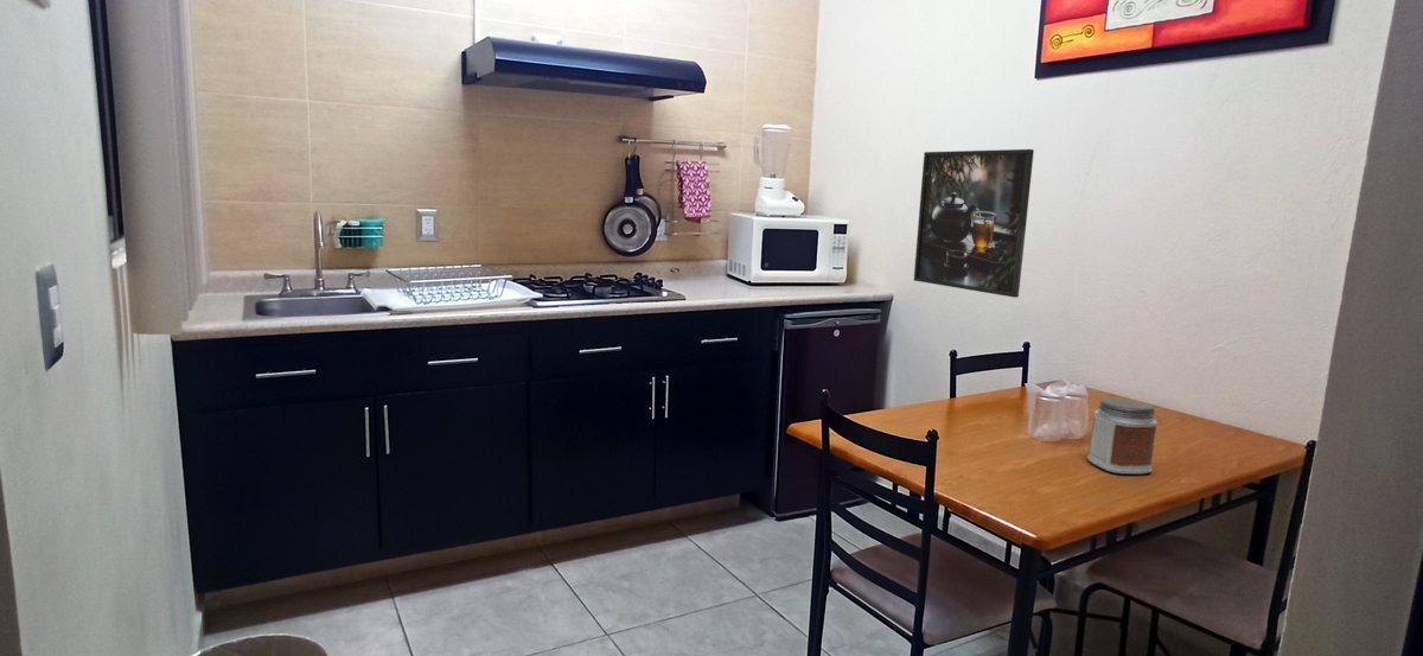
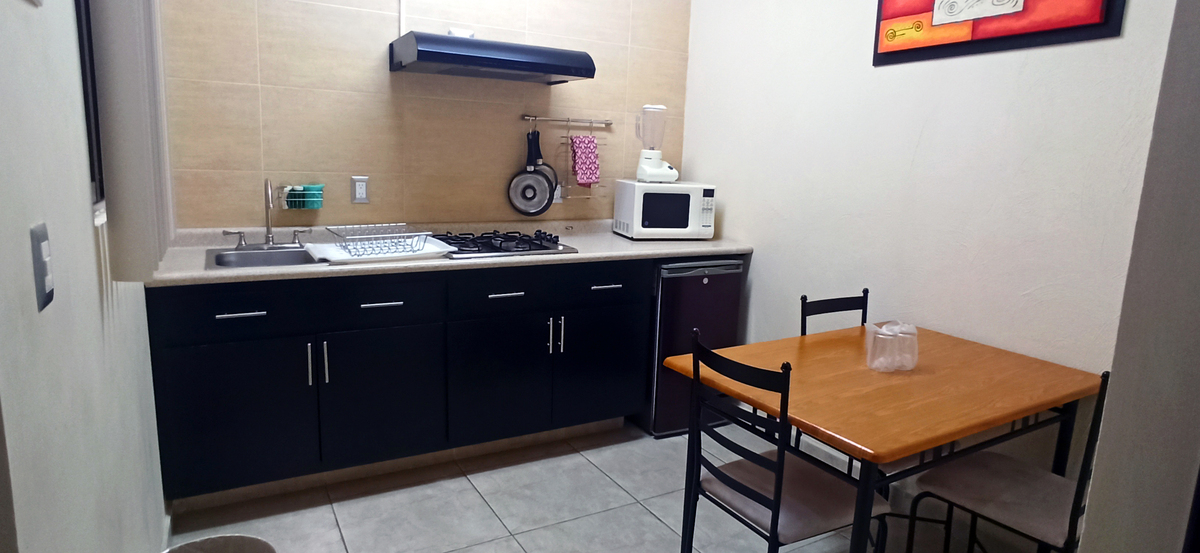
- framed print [913,148,1035,299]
- jar [1086,397,1160,475]
